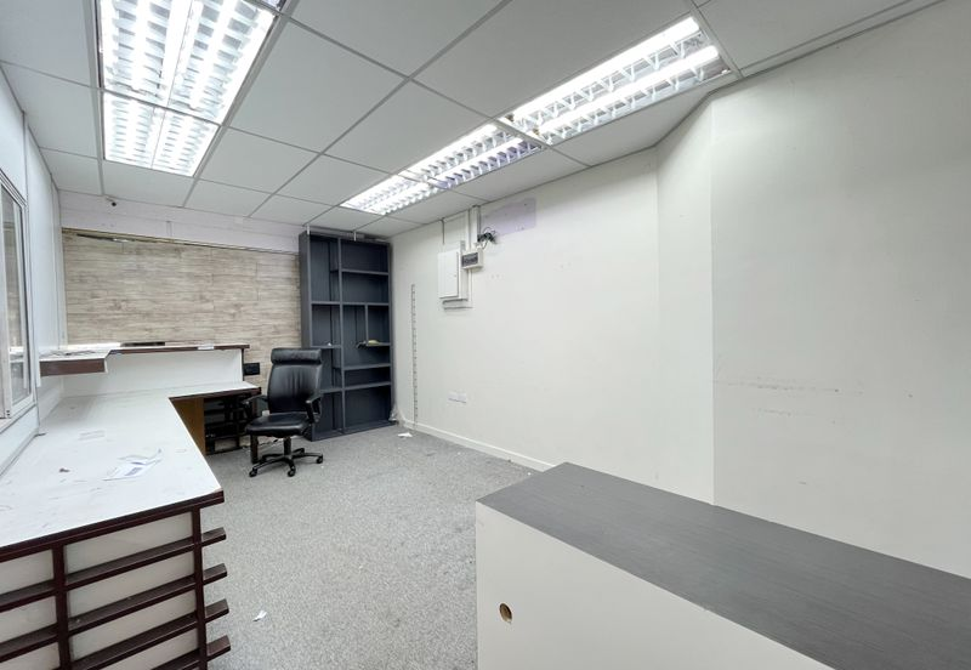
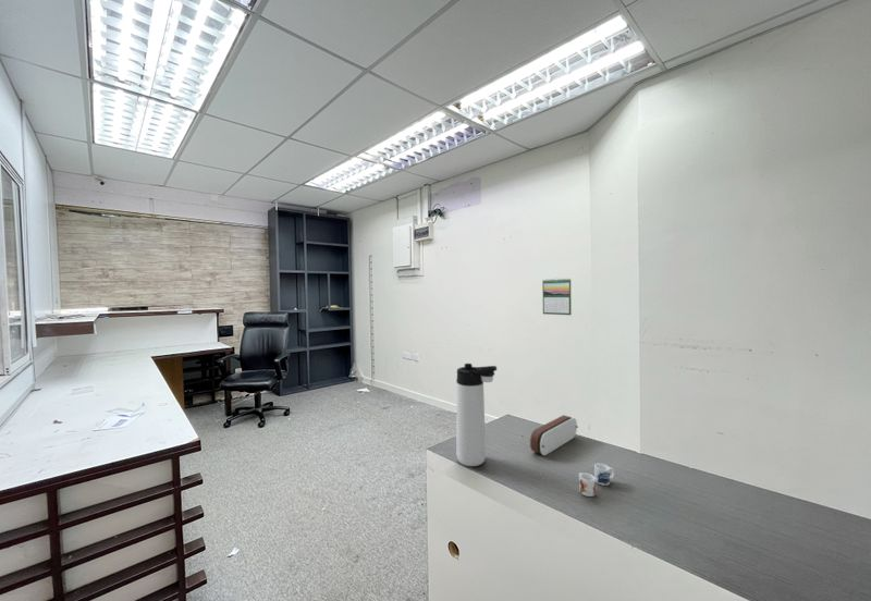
+ thermos bottle [455,363,498,467]
+ pencil case [529,414,579,456]
+ calendar [541,278,573,316]
+ mug [578,463,615,498]
